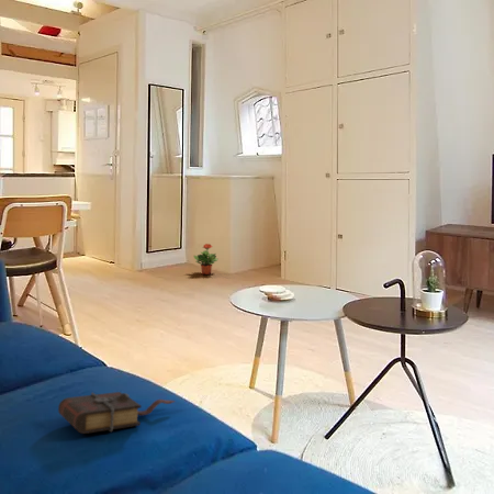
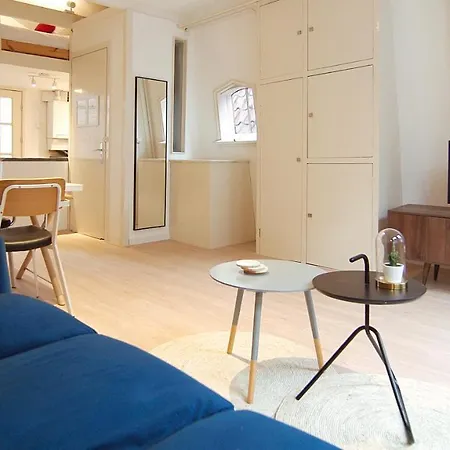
- potted plant [193,243,220,276]
- book [57,391,177,435]
